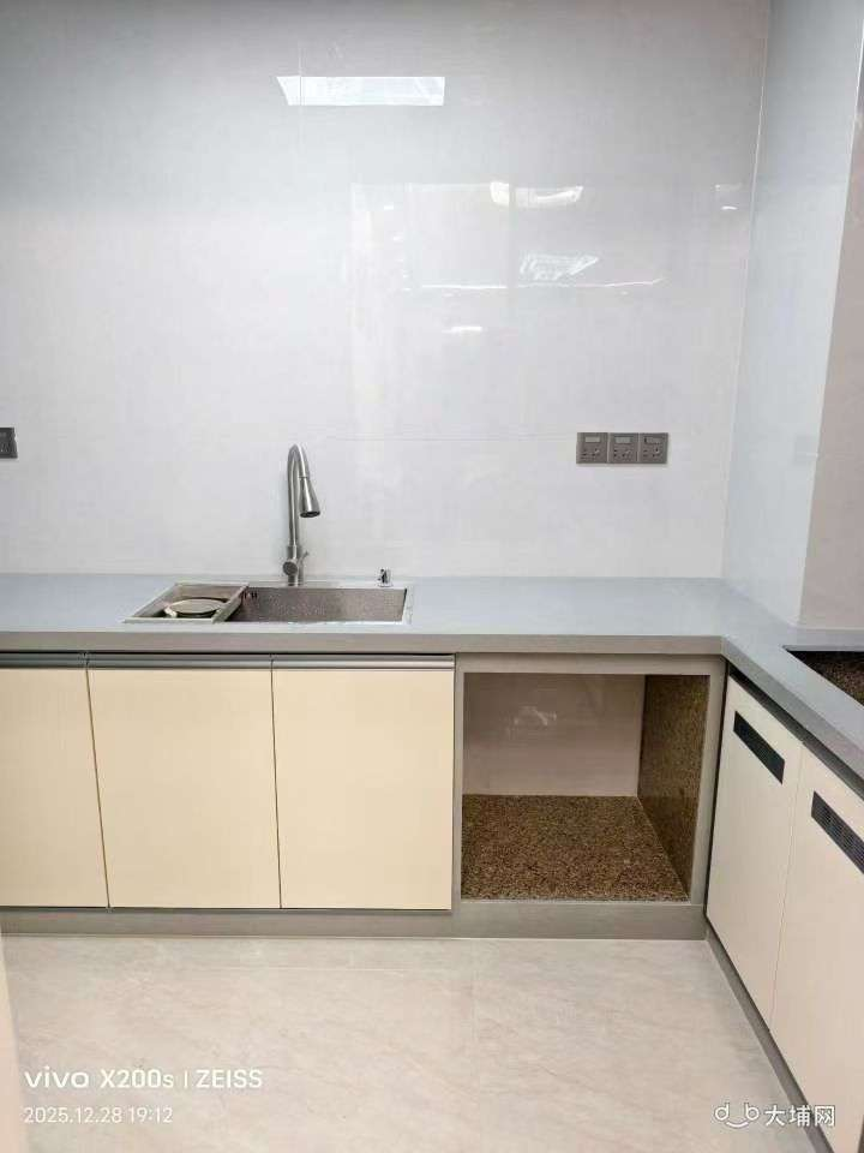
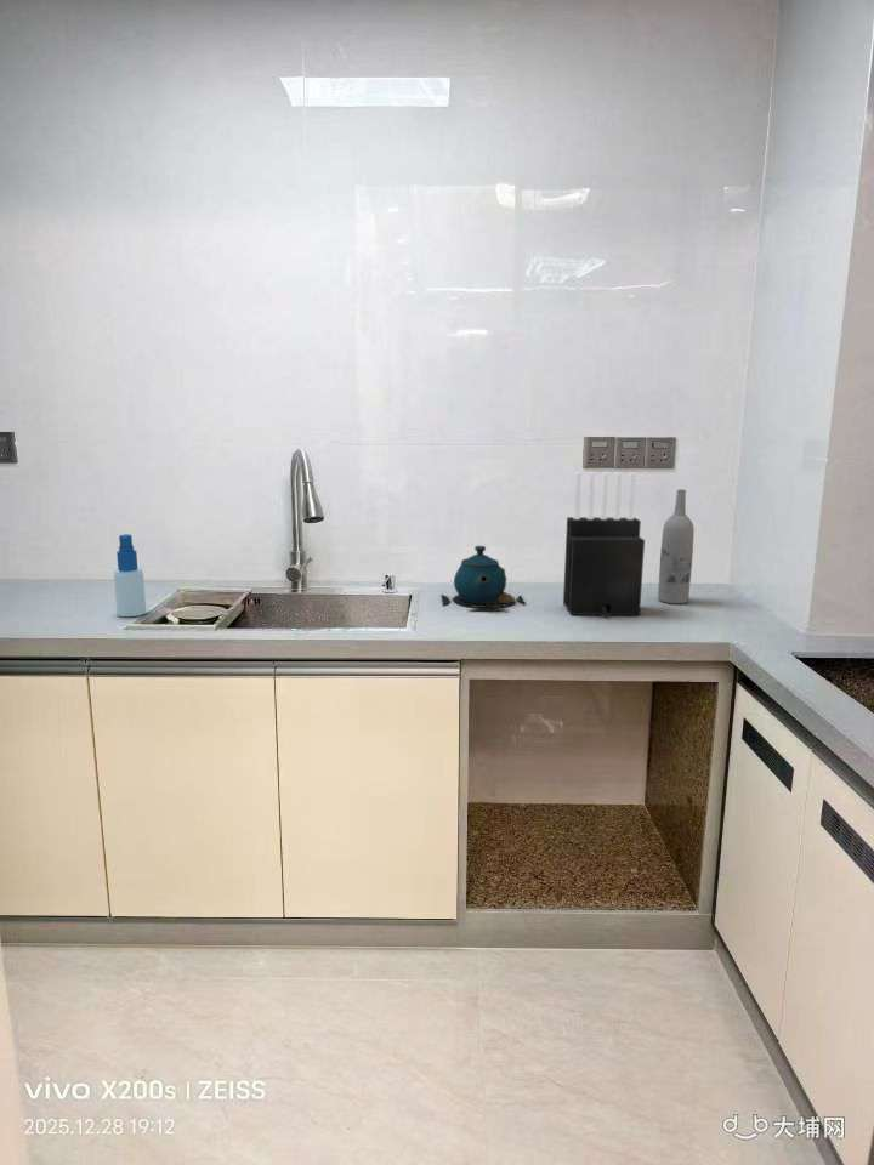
+ knife block [562,471,646,619]
+ spray bottle [113,533,147,618]
+ wine bottle [657,488,696,606]
+ teapot [439,545,527,612]
